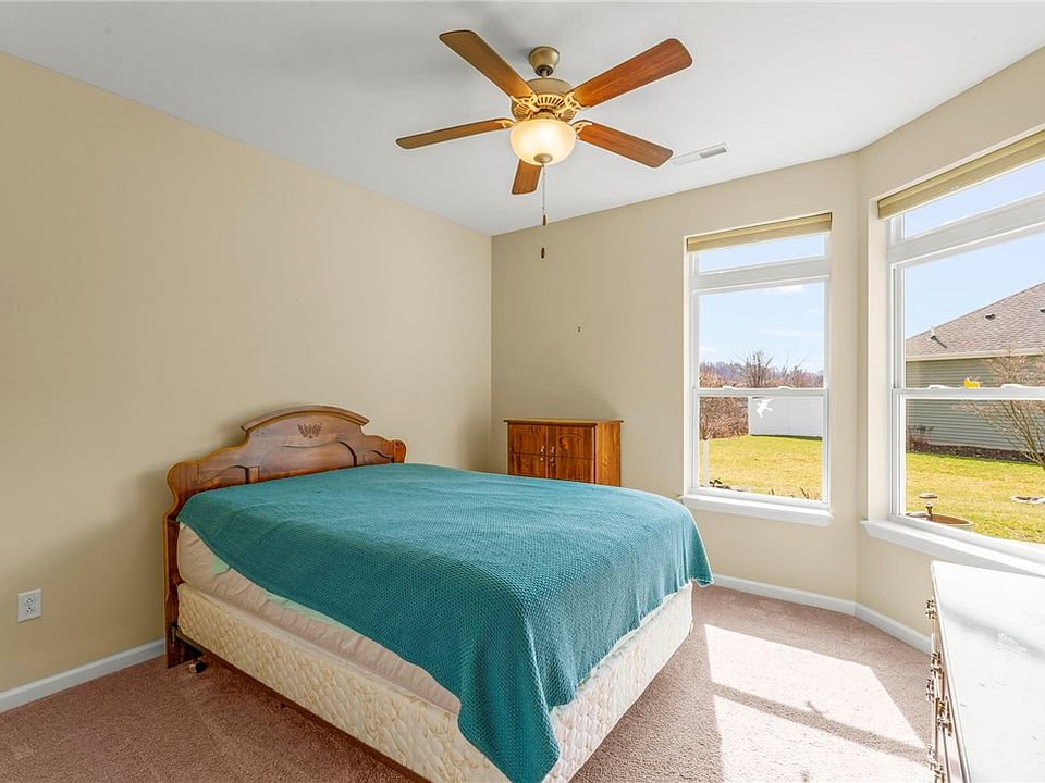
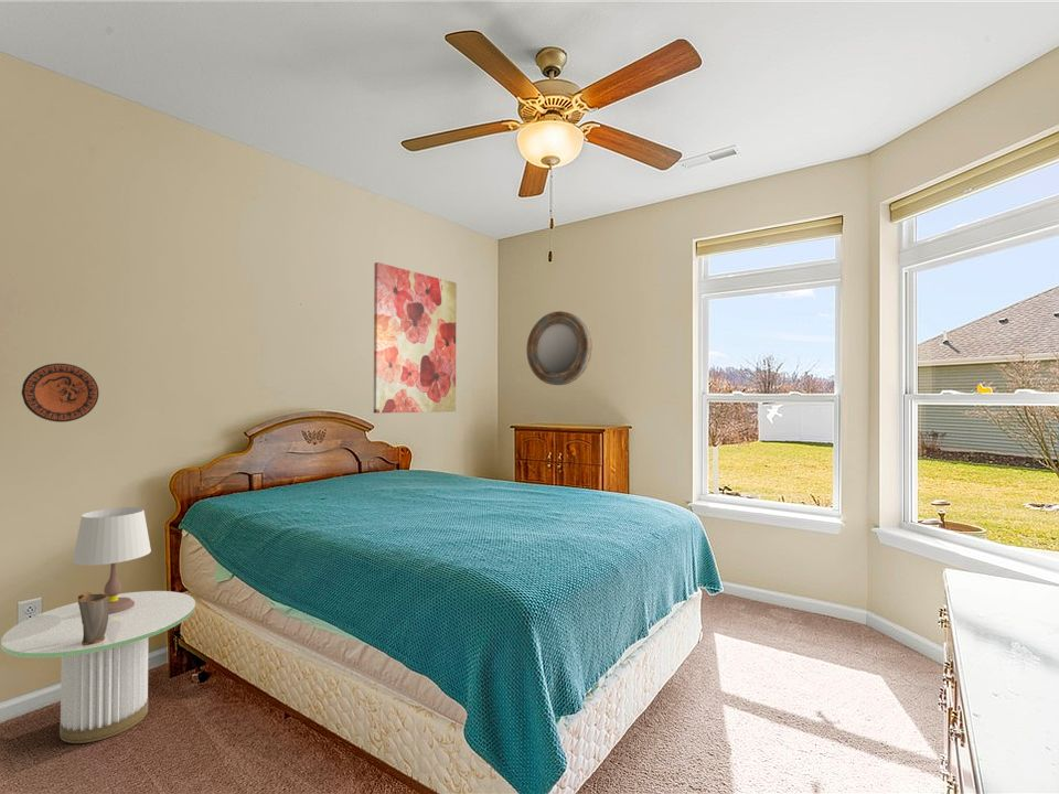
+ home mirror [525,310,592,386]
+ wall art [373,261,458,415]
+ side table [0,590,196,744]
+ mug [77,591,109,645]
+ table lamp [72,506,152,614]
+ decorative plate [21,363,100,423]
